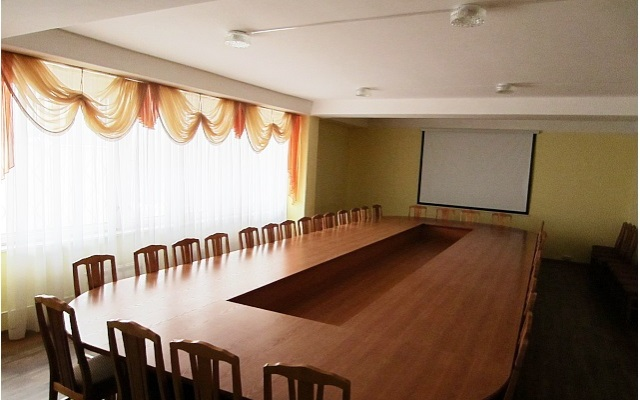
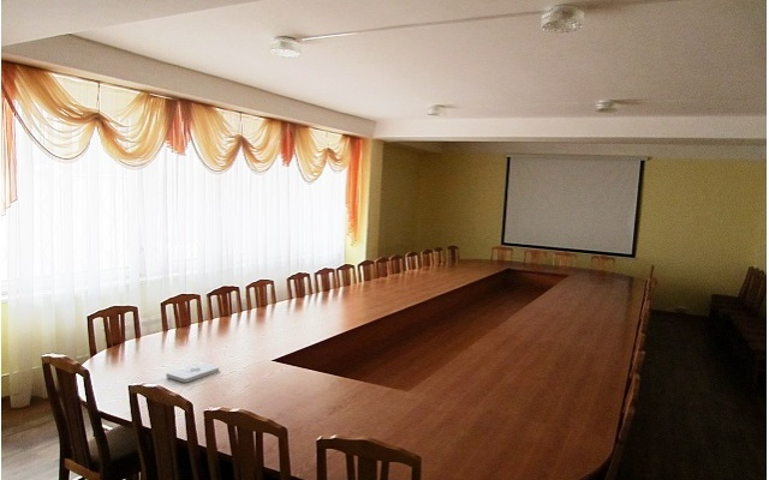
+ notepad [165,361,220,384]
